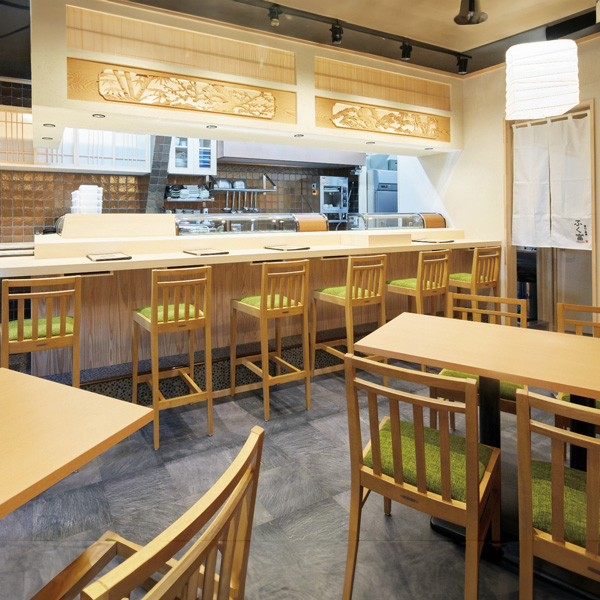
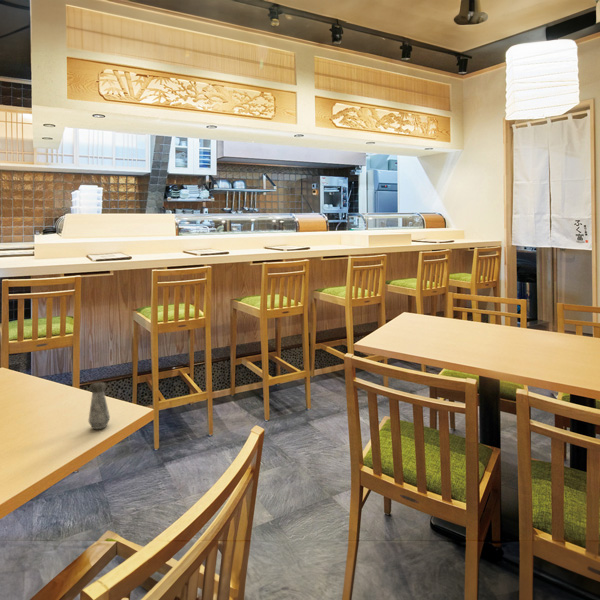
+ salt shaker [87,381,111,430]
